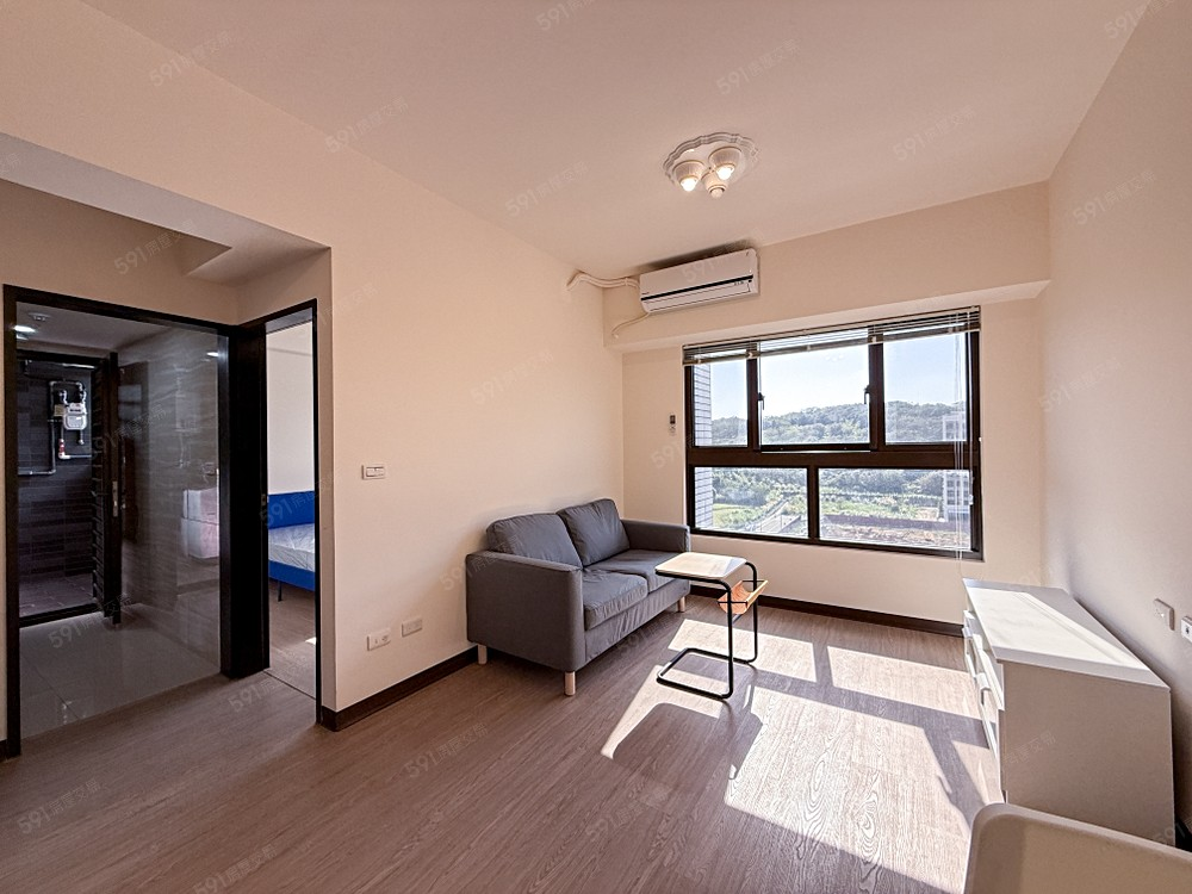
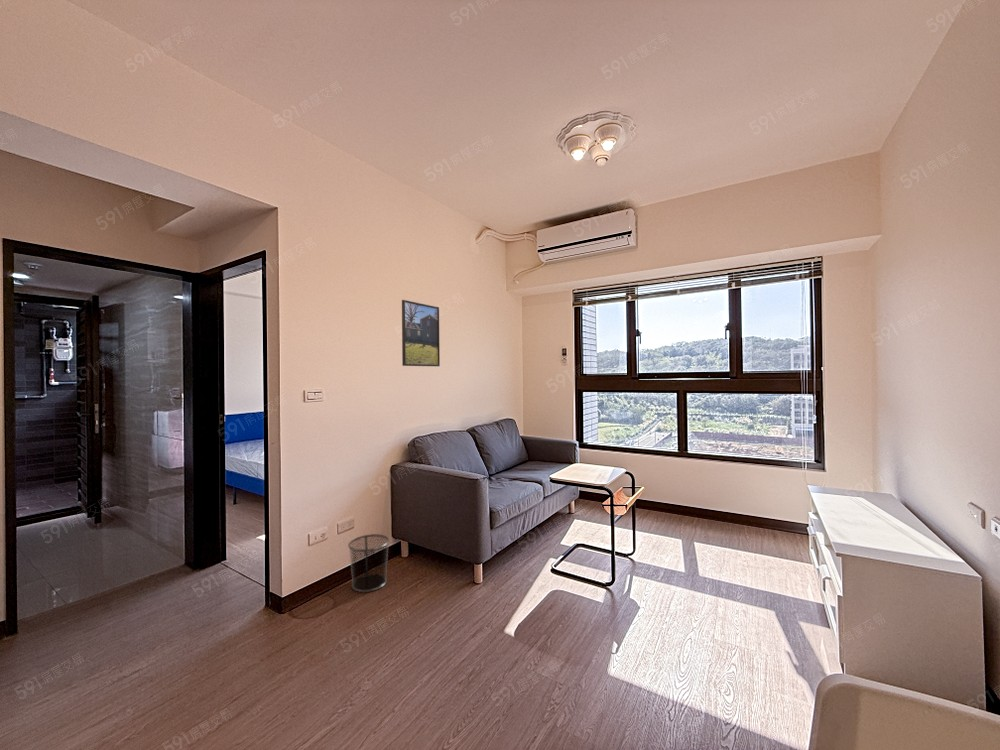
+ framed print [401,299,441,367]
+ waste bin [347,533,390,593]
